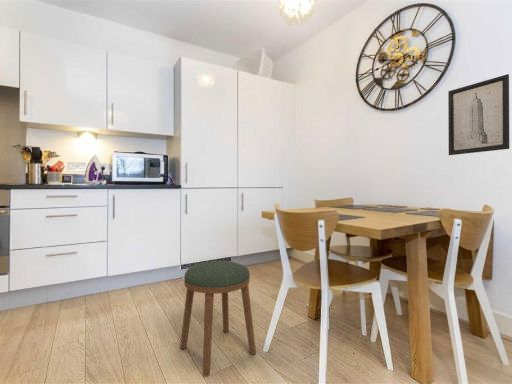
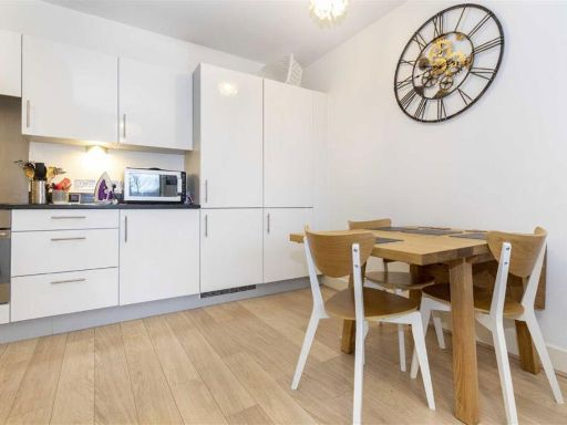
- wall art [447,73,510,156]
- stool [179,260,257,378]
